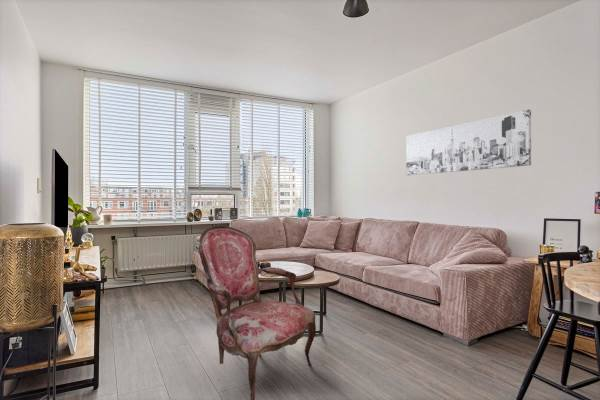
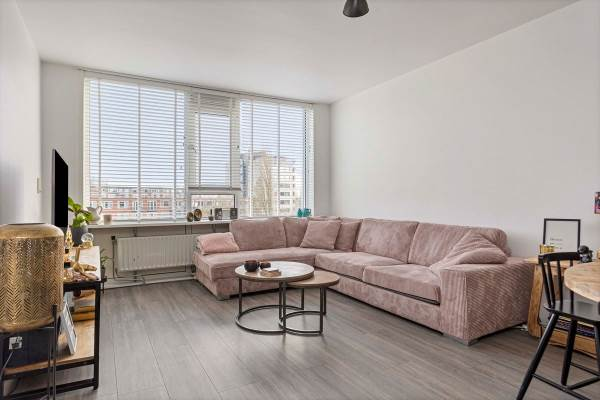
- wall art [405,109,532,176]
- armchair [197,224,317,400]
